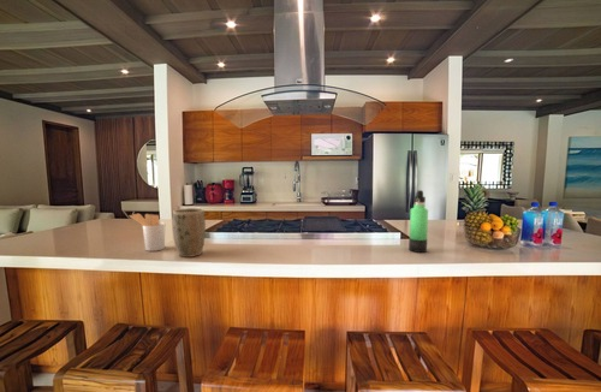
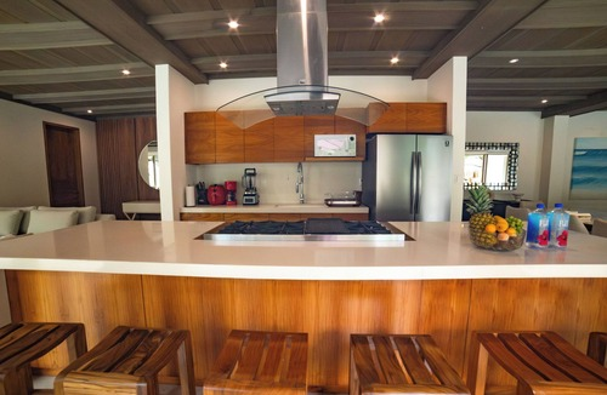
- plant pot [172,207,207,259]
- thermos bottle [407,189,429,254]
- utensil holder [129,212,167,253]
